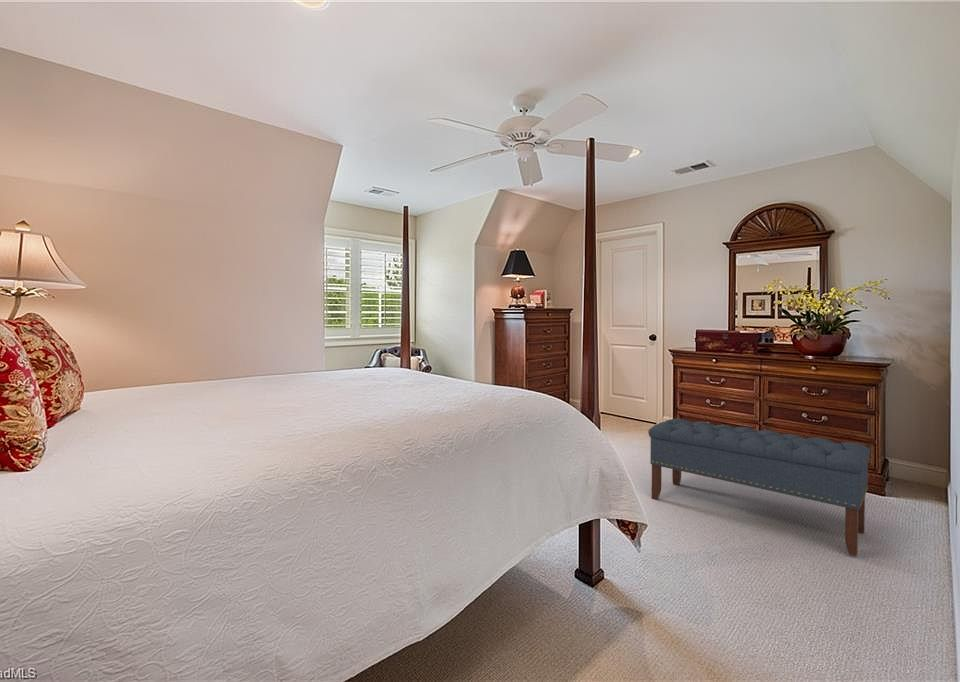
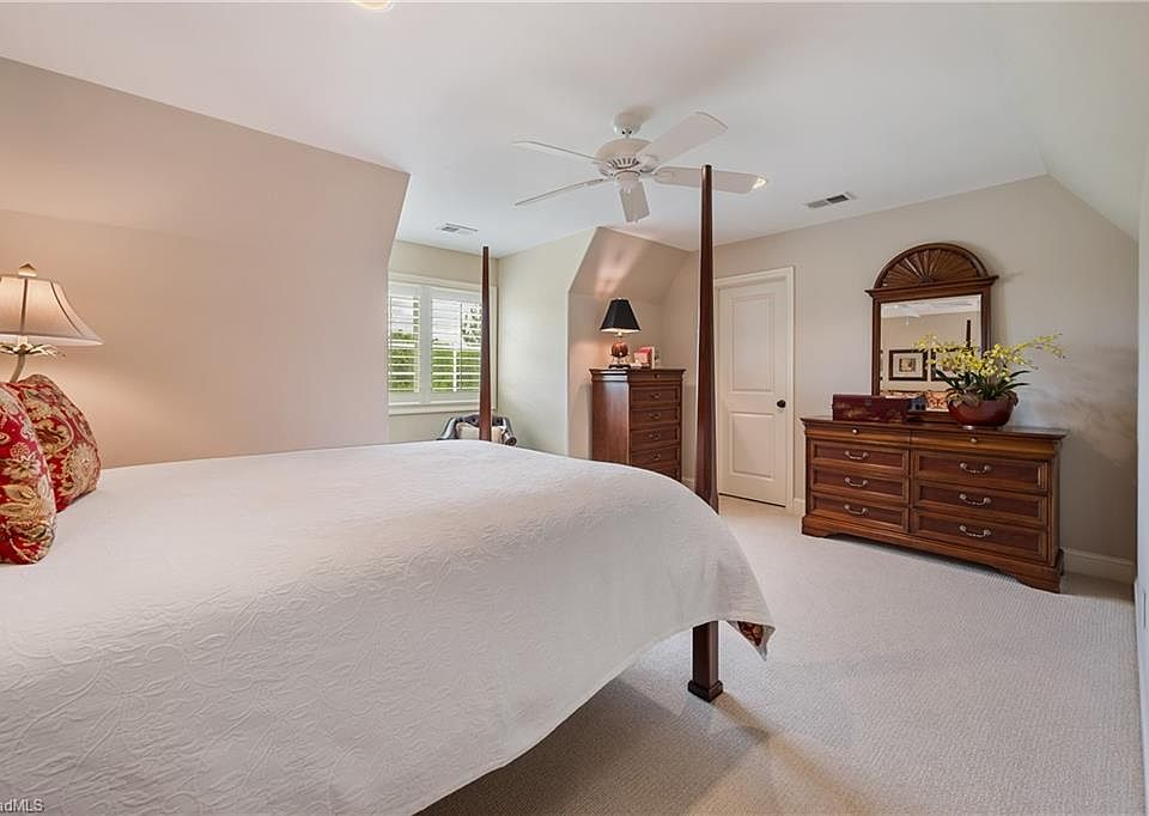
- bench [647,418,871,557]
